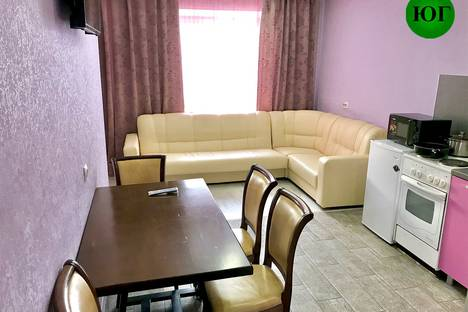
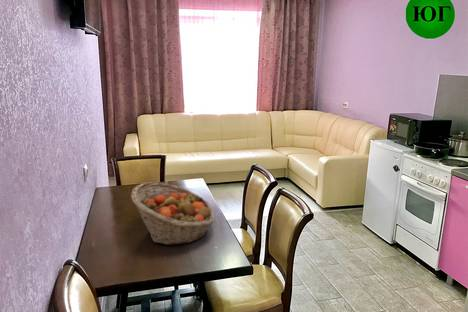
+ fruit basket [130,181,216,246]
